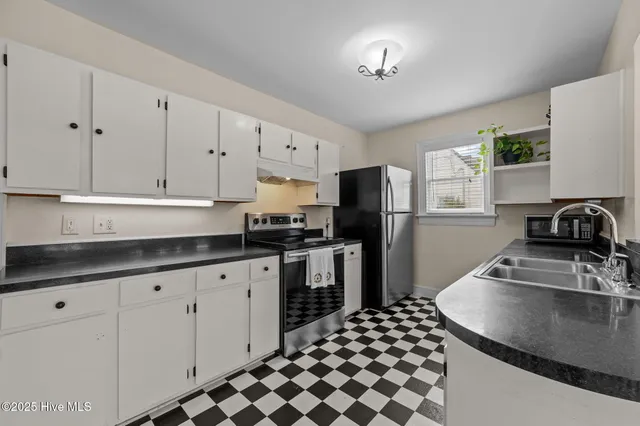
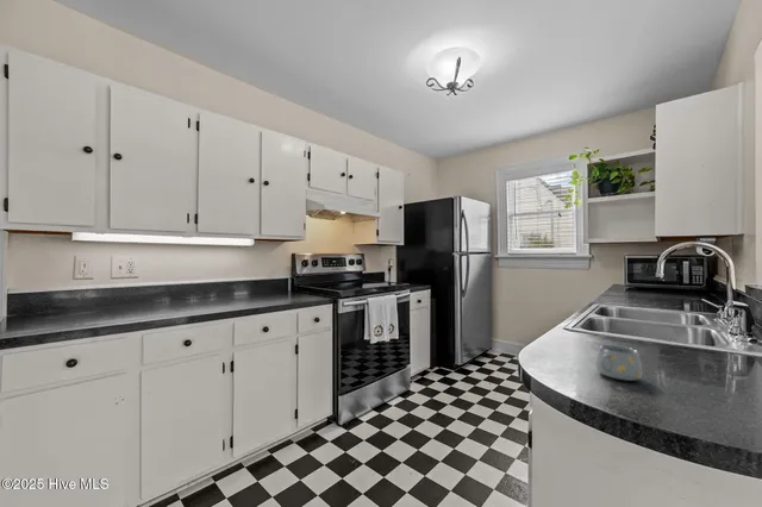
+ mug [595,344,643,382]
